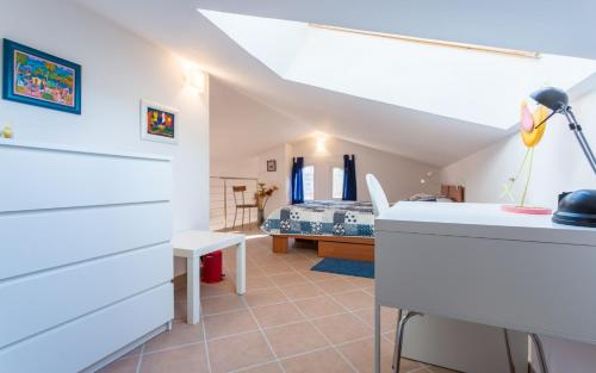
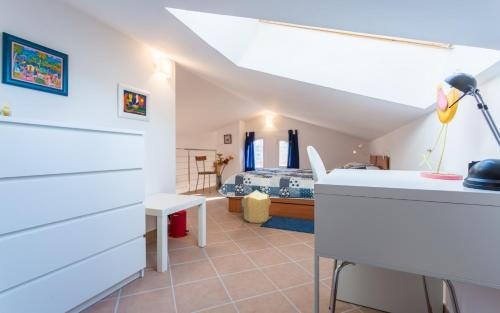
+ pouf [241,189,272,224]
